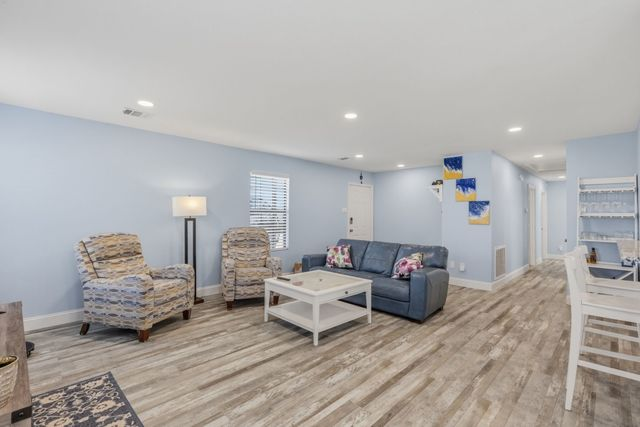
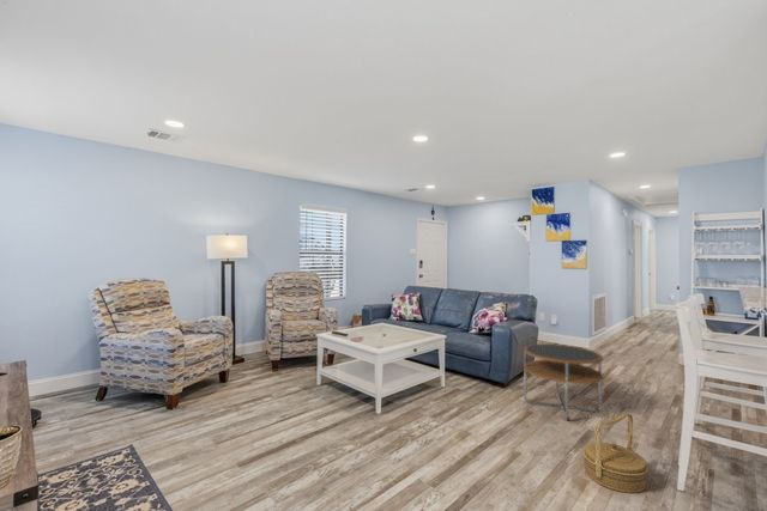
+ side table [523,342,604,421]
+ basket [582,412,650,494]
